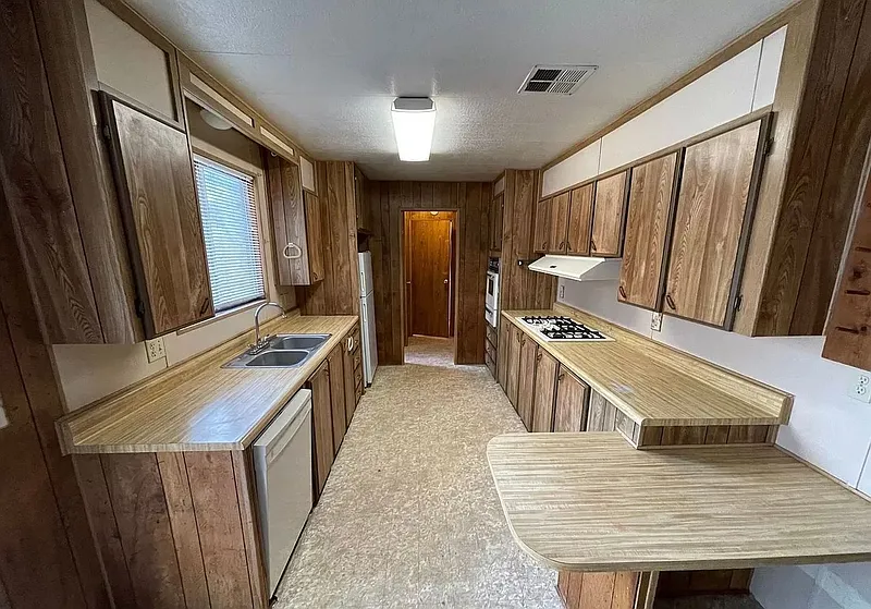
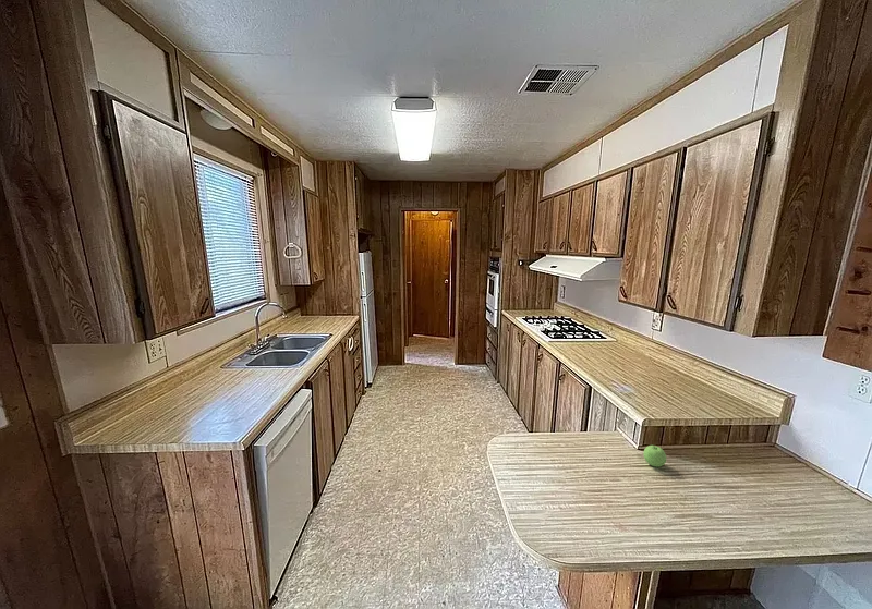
+ apple [642,444,667,467]
